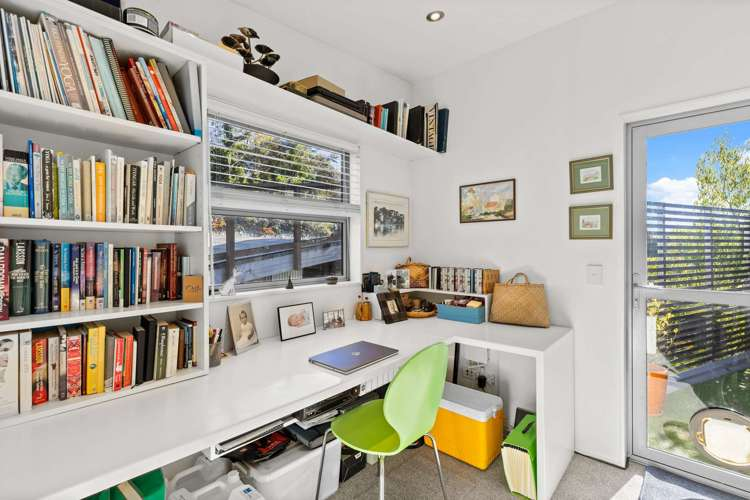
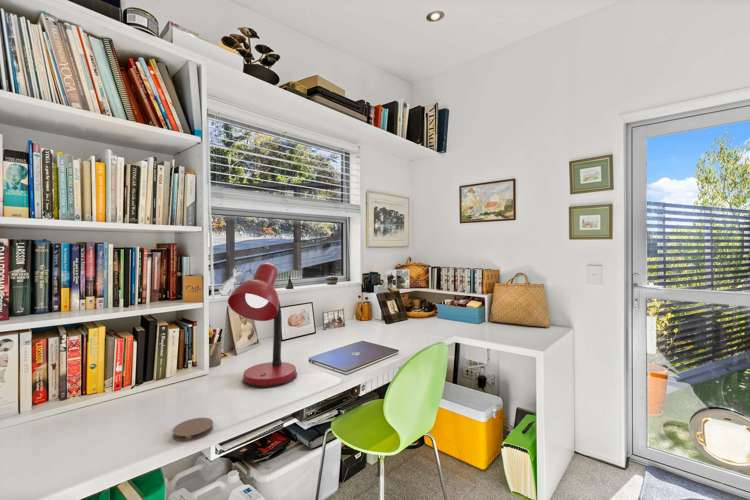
+ desk lamp [227,262,298,389]
+ coaster [172,417,214,442]
